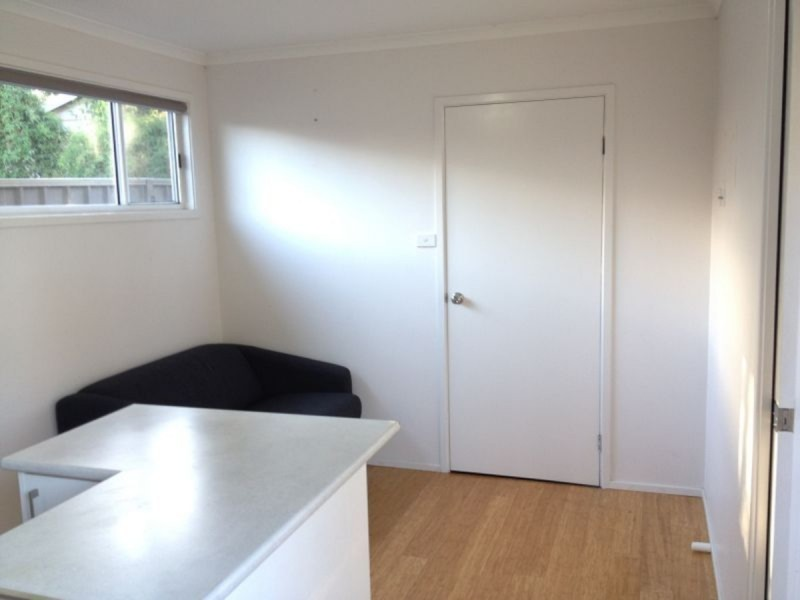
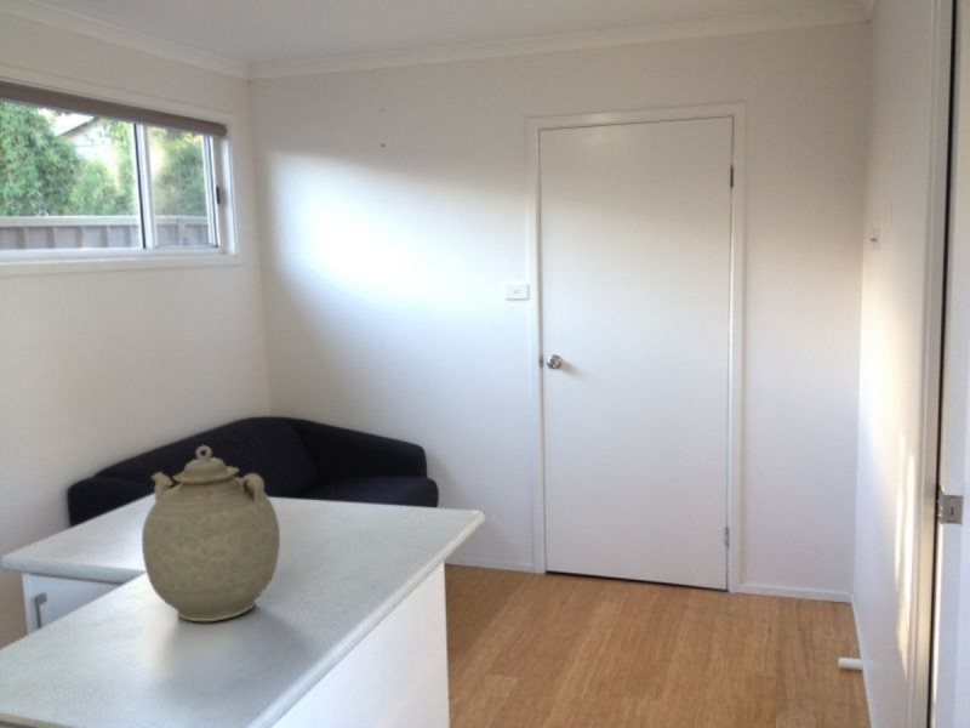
+ teapot [141,444,281,622]
